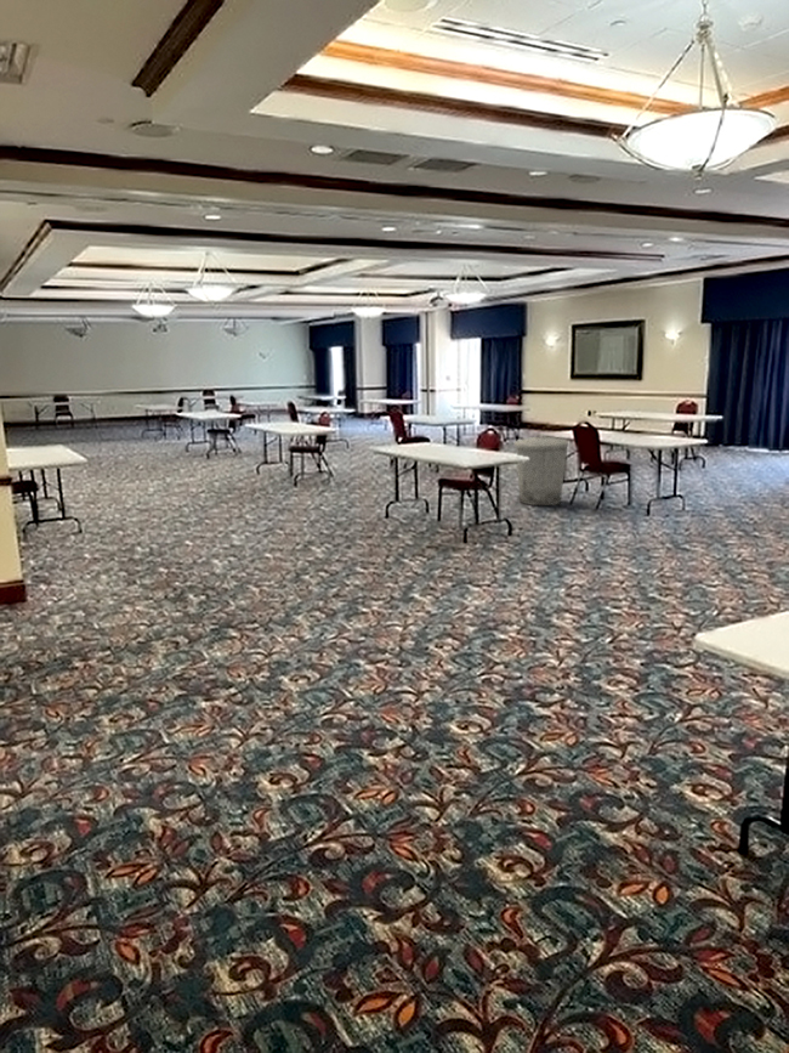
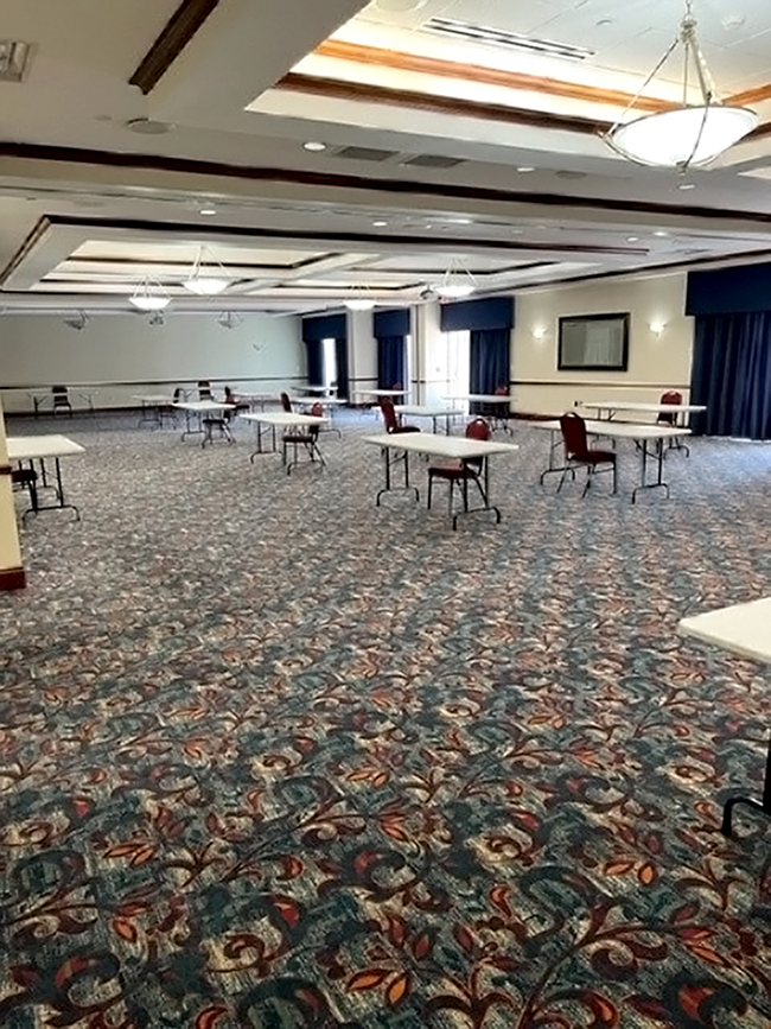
- trash can [513,434,569,506]
